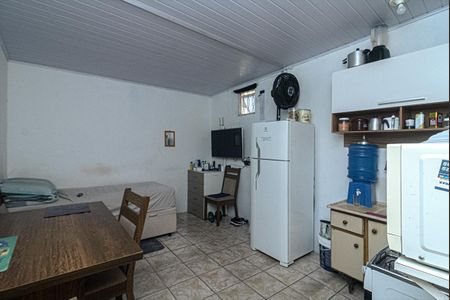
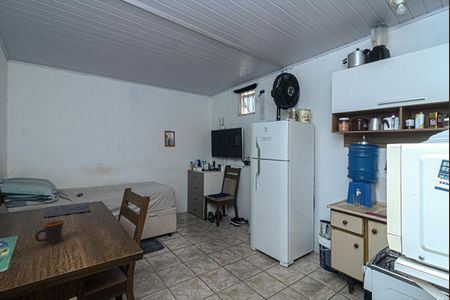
+ mug [34,219,65,246]
